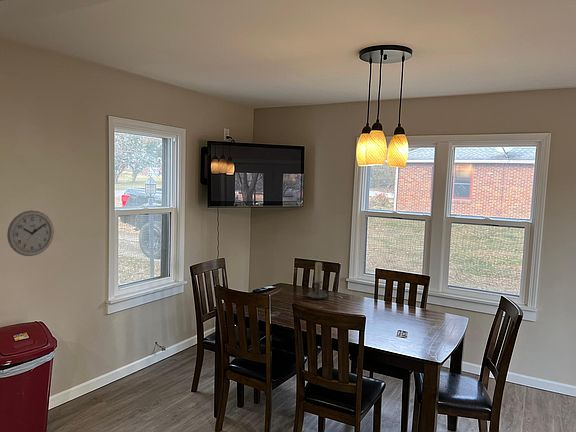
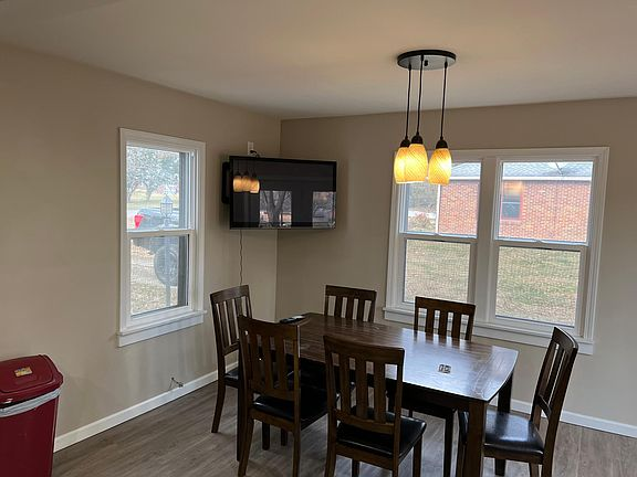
- candle holder [307,261,328,300]
- wall clock [6,210,55,257]
